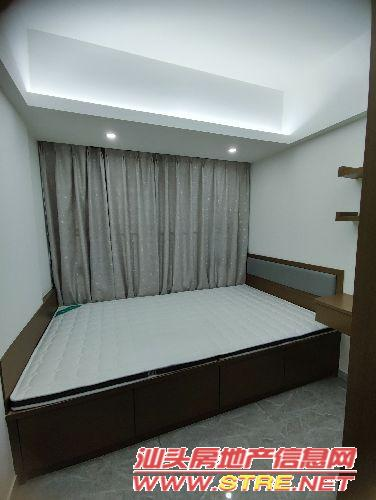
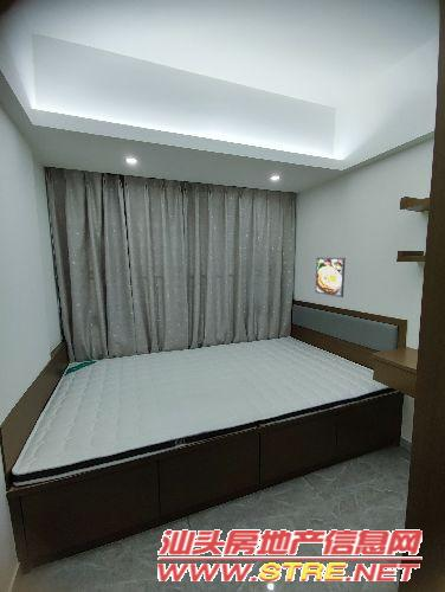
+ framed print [315,256,347,298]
